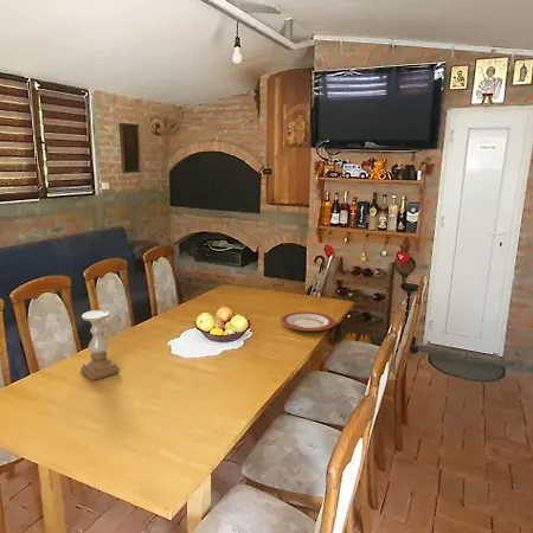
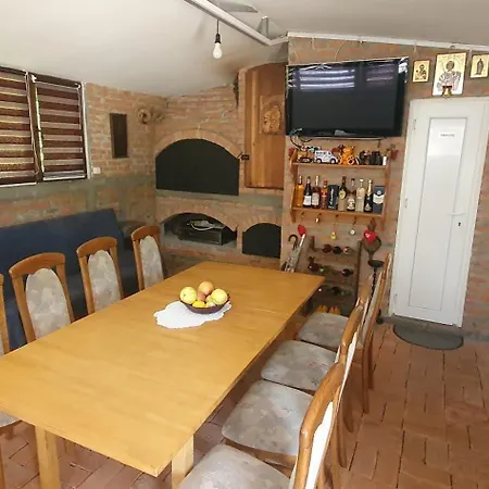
- candle holder [79,309,120,381]
- plate [280,310,336,332]
